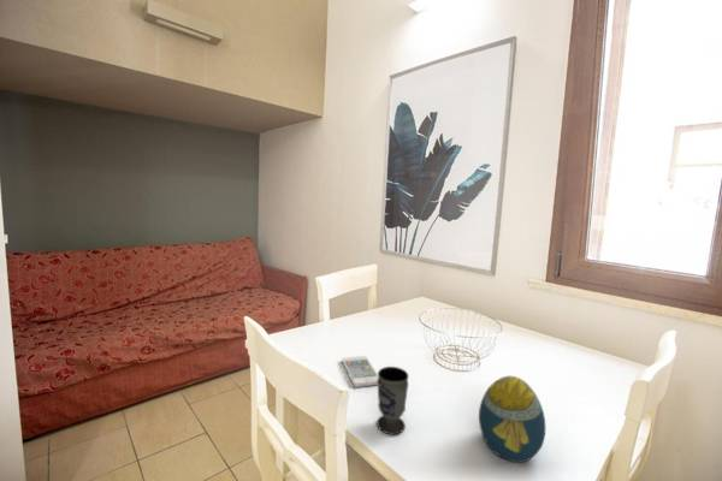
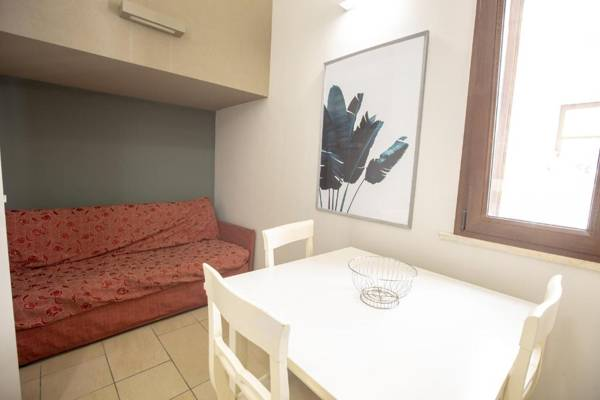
- cup [375,366,409,435]
- decorative egg [478,375,546,463]
- smartphone [342,355,379,388]
